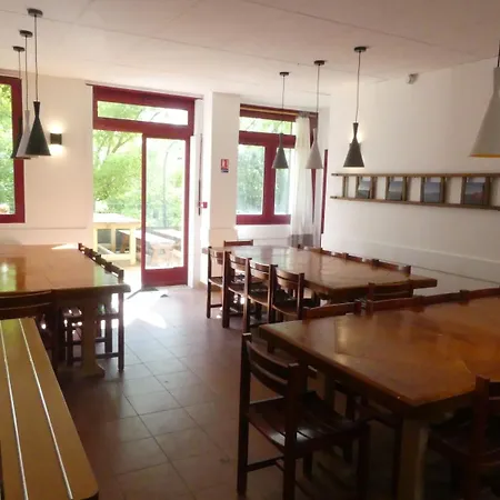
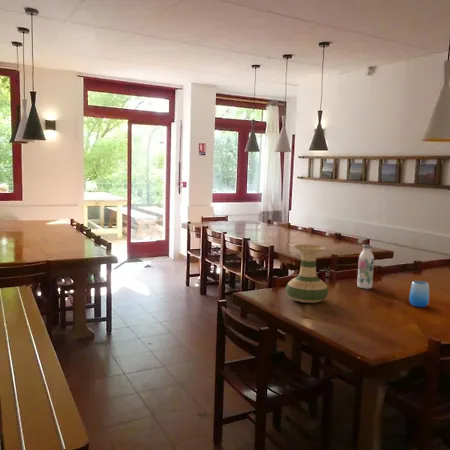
+ vase [285,244,329,304]
+ water bottle [356,244,375,290]
+ cup [408,280,430,308]
